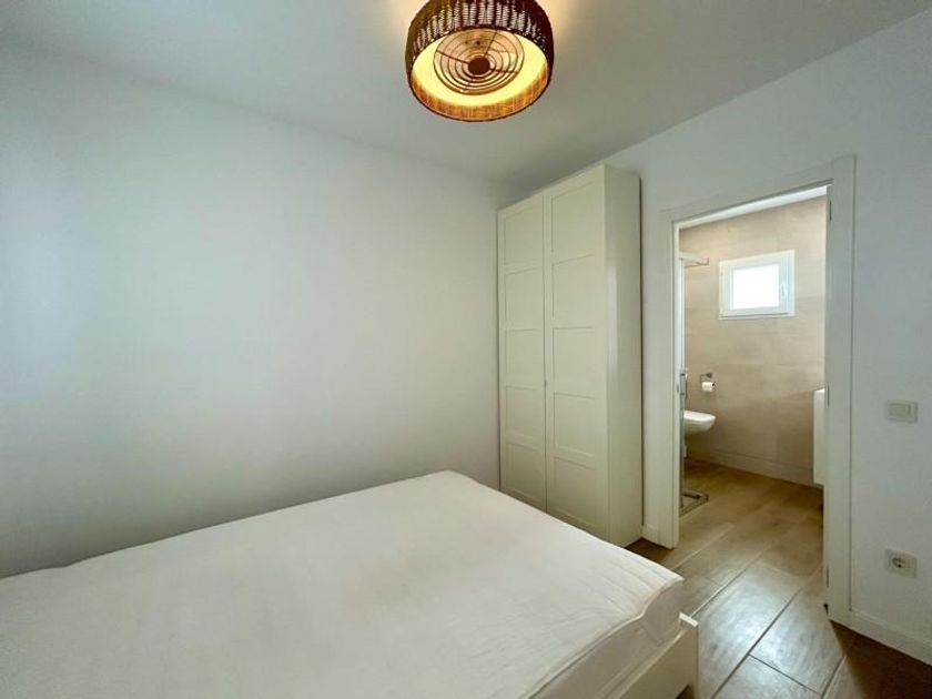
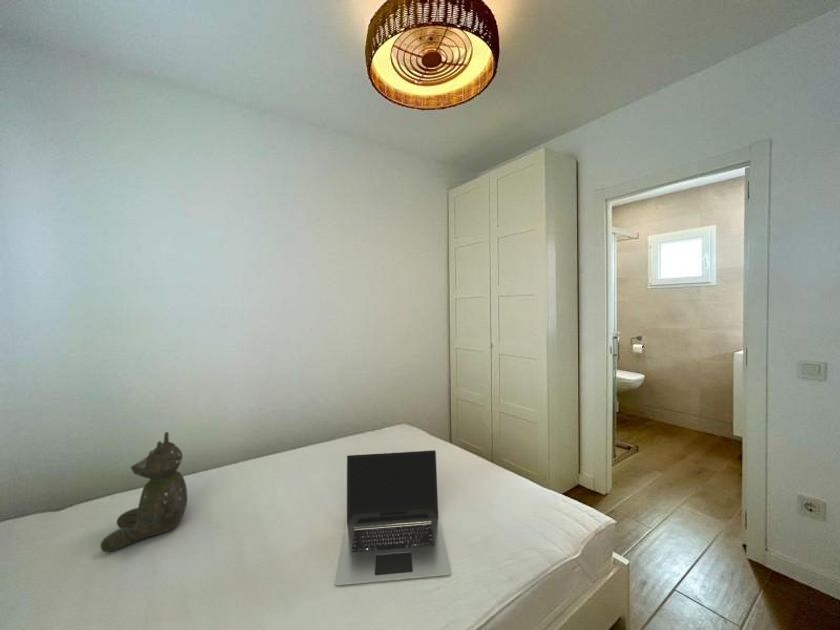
+ teddy bear [99,431,188,553]
+ laptop [334,449,452,586]
